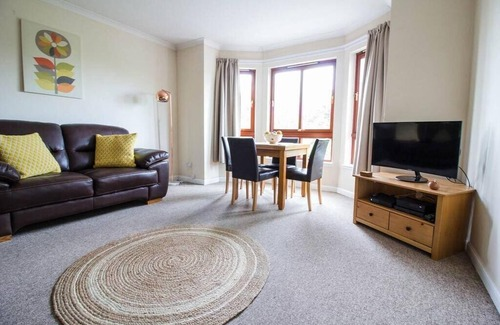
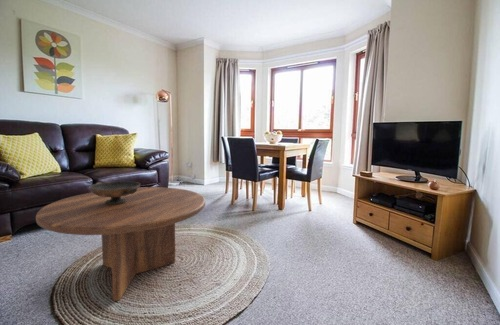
+ decorative bowl [88,180,141,205]
+ coffee table [35,186,206,302]
